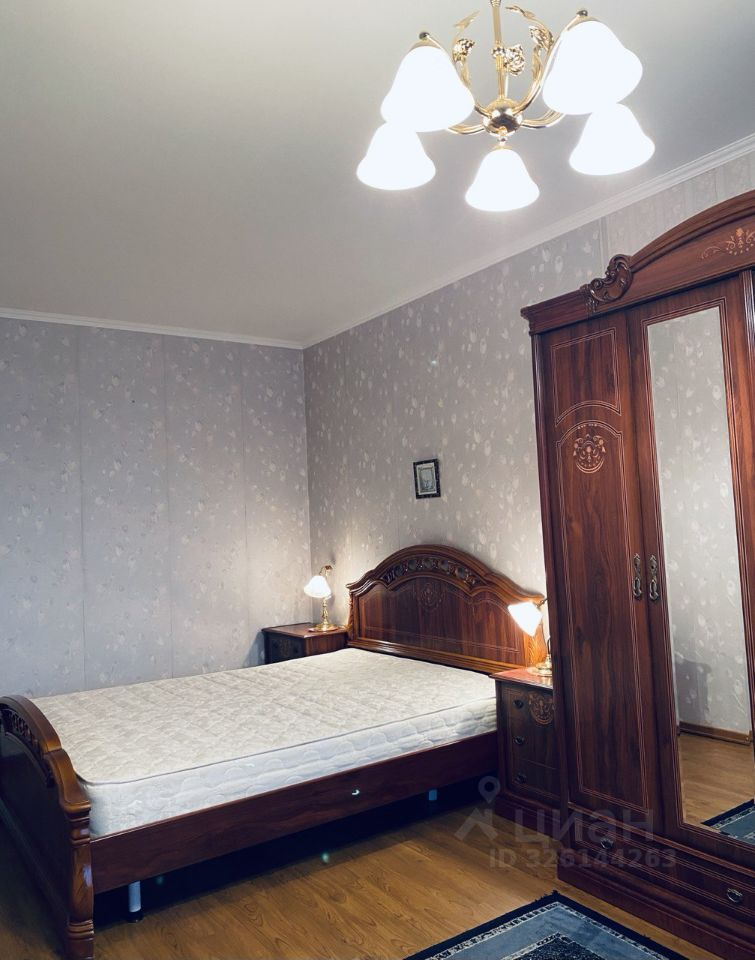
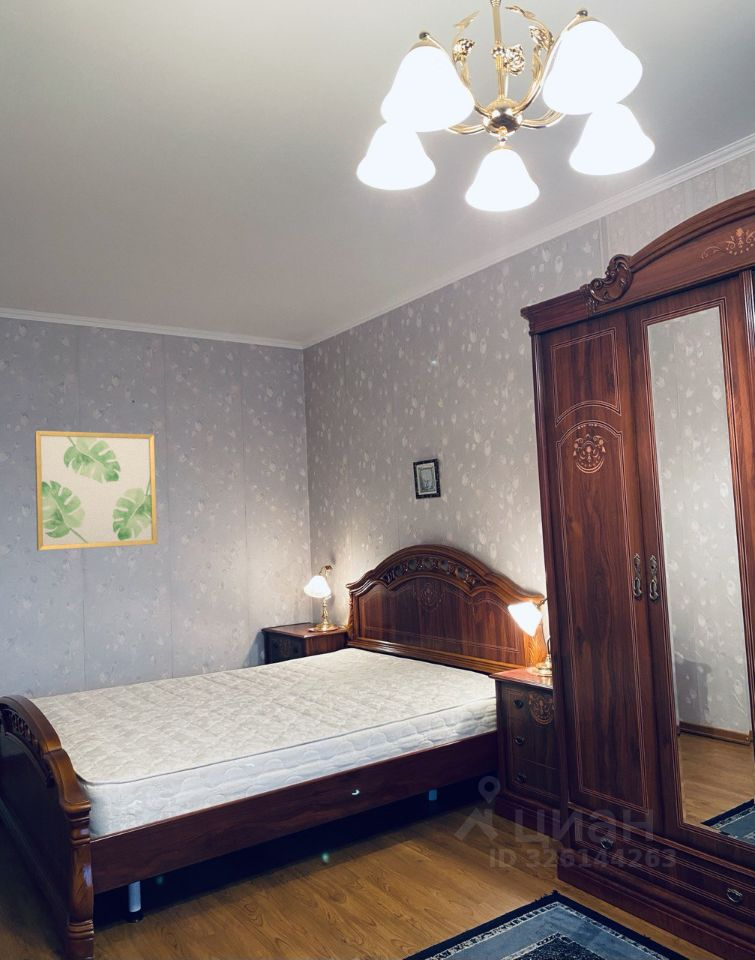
+ wall art [34,430,158,551]
